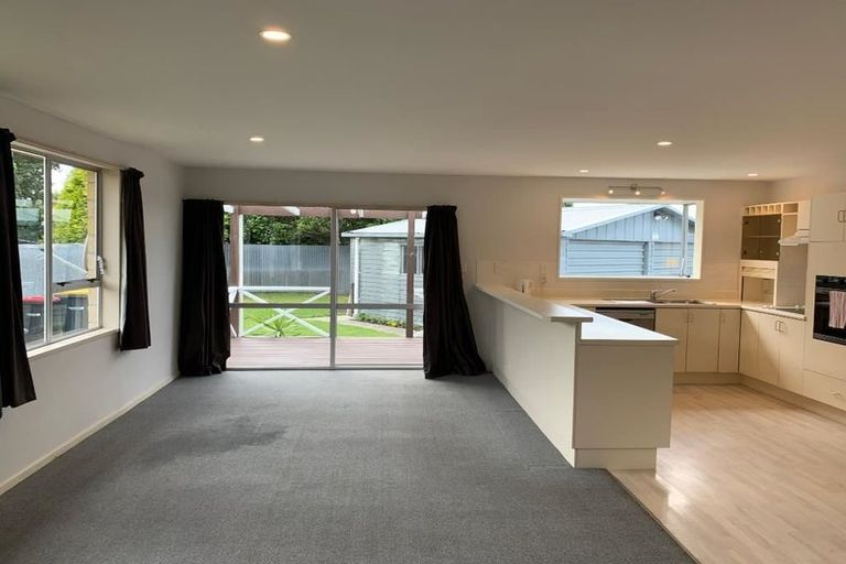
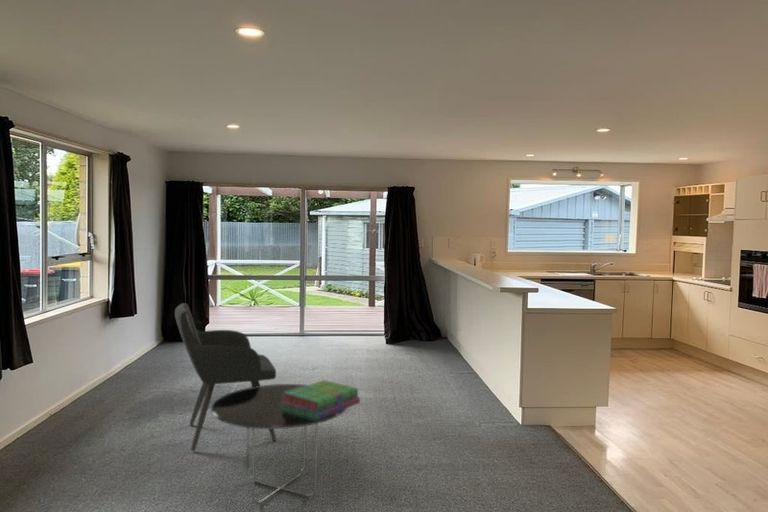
+ armchair [174,302,277,452]
+ stack of books [281,379,361,420]
+ side table [210,383,348,505]
